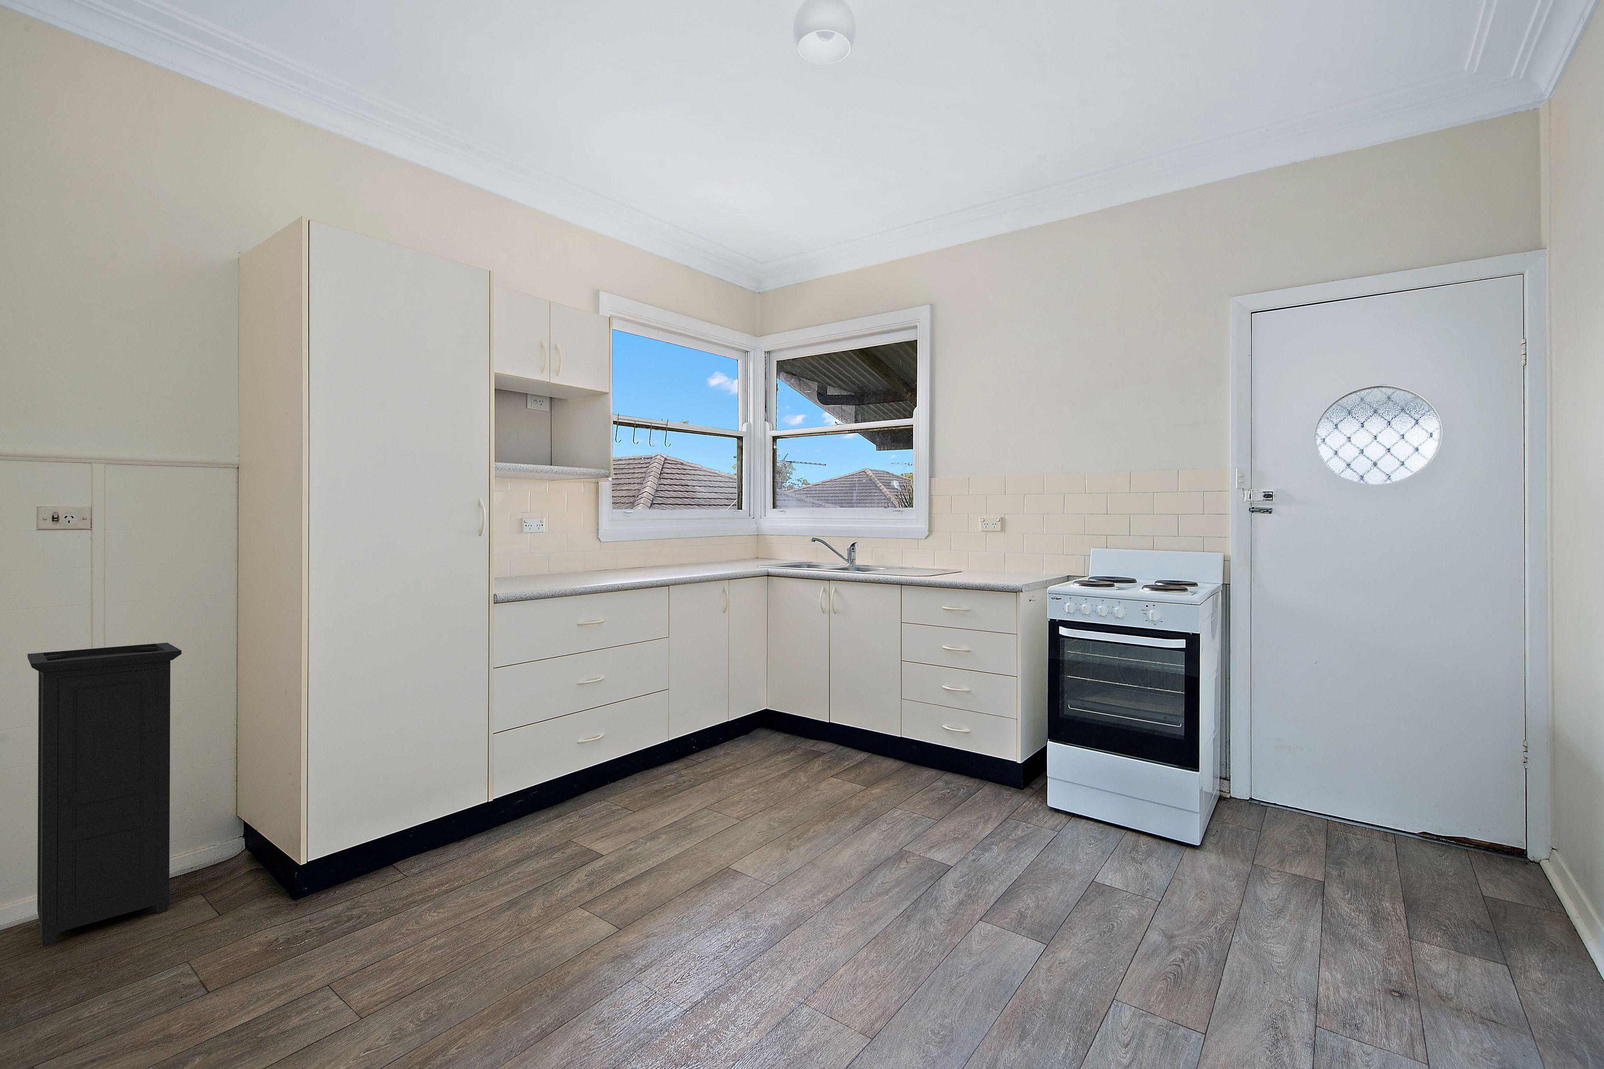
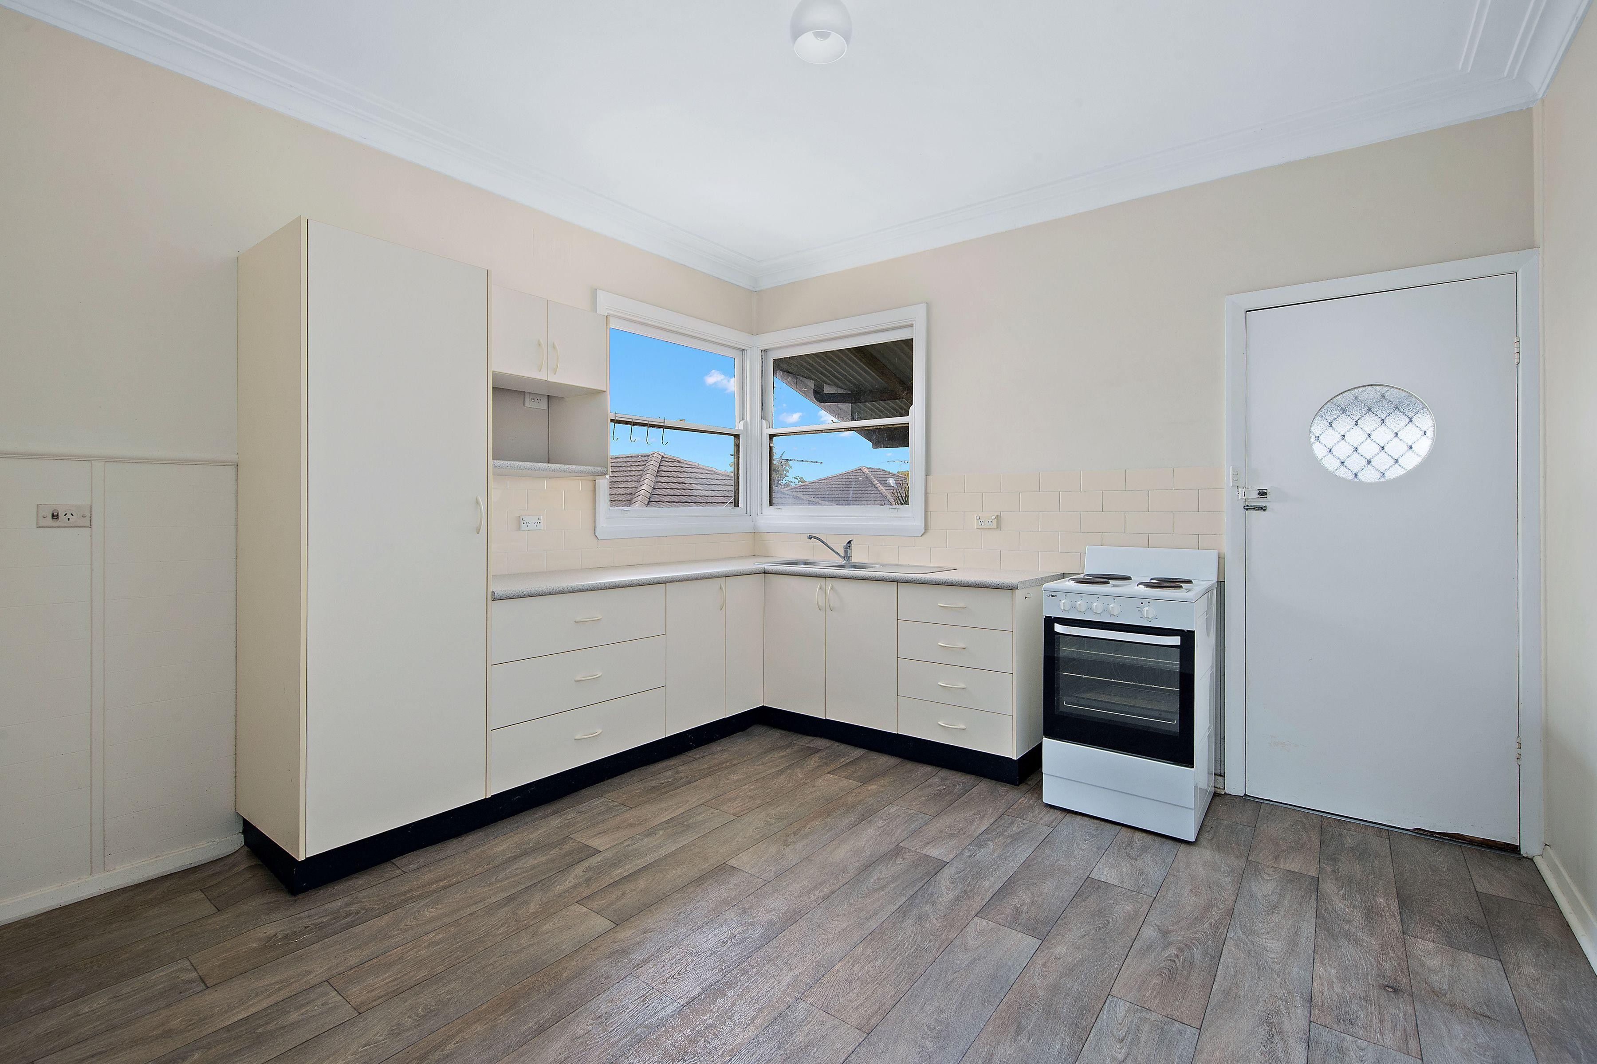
- trash can [27,642,181,947]
